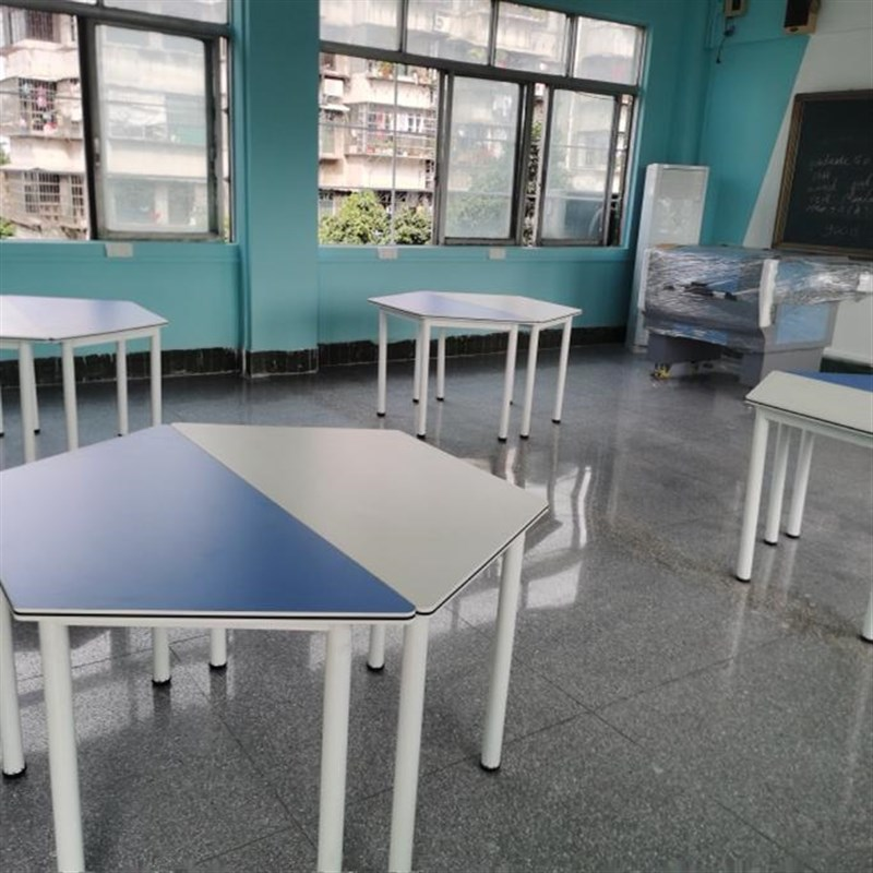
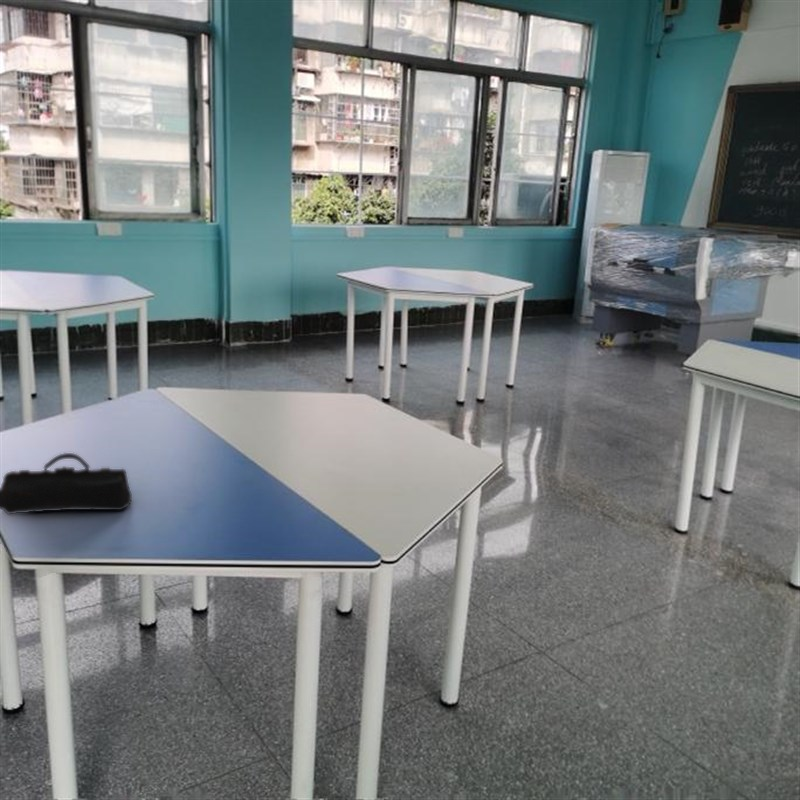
+ pencil case [0,452,133,516]
